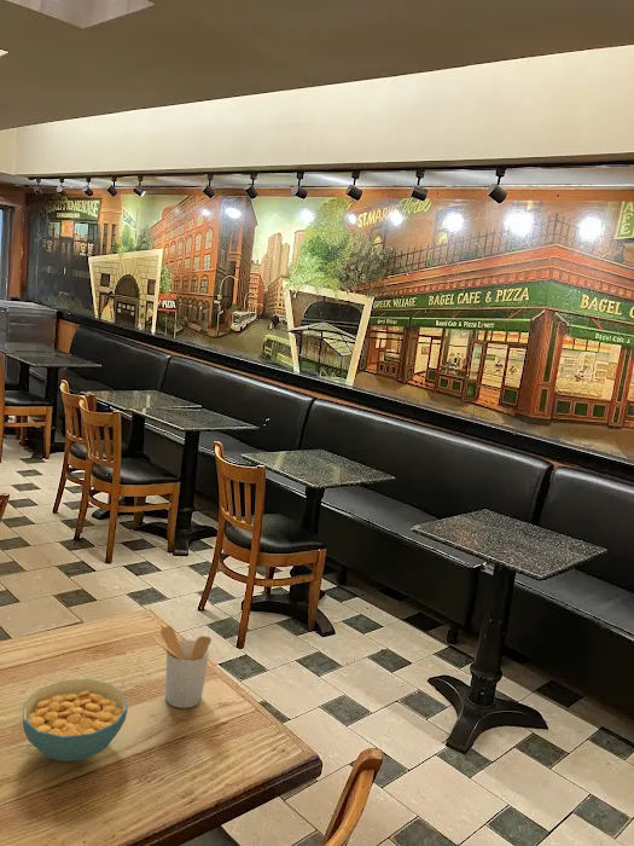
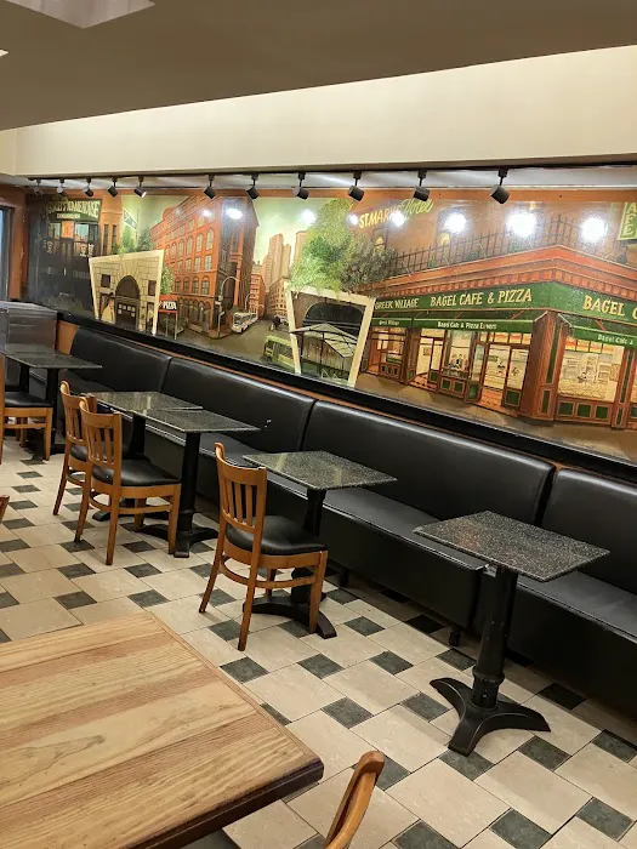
- cereal bowl [22,678,129,763]
- utensil holder [151,625,213,709]
